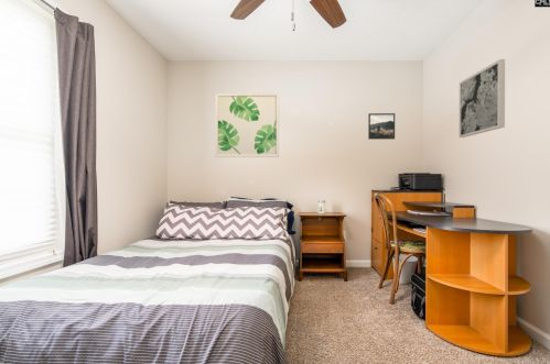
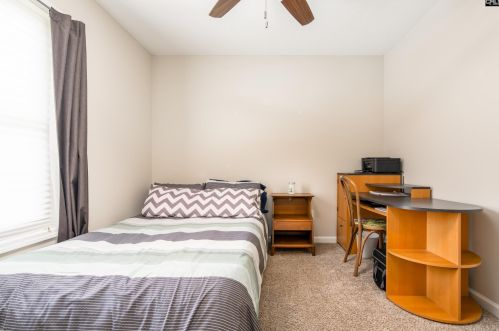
- wall art [214,91,280,158]
- wall art [459,58,506,139]
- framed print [367,112,396,141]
